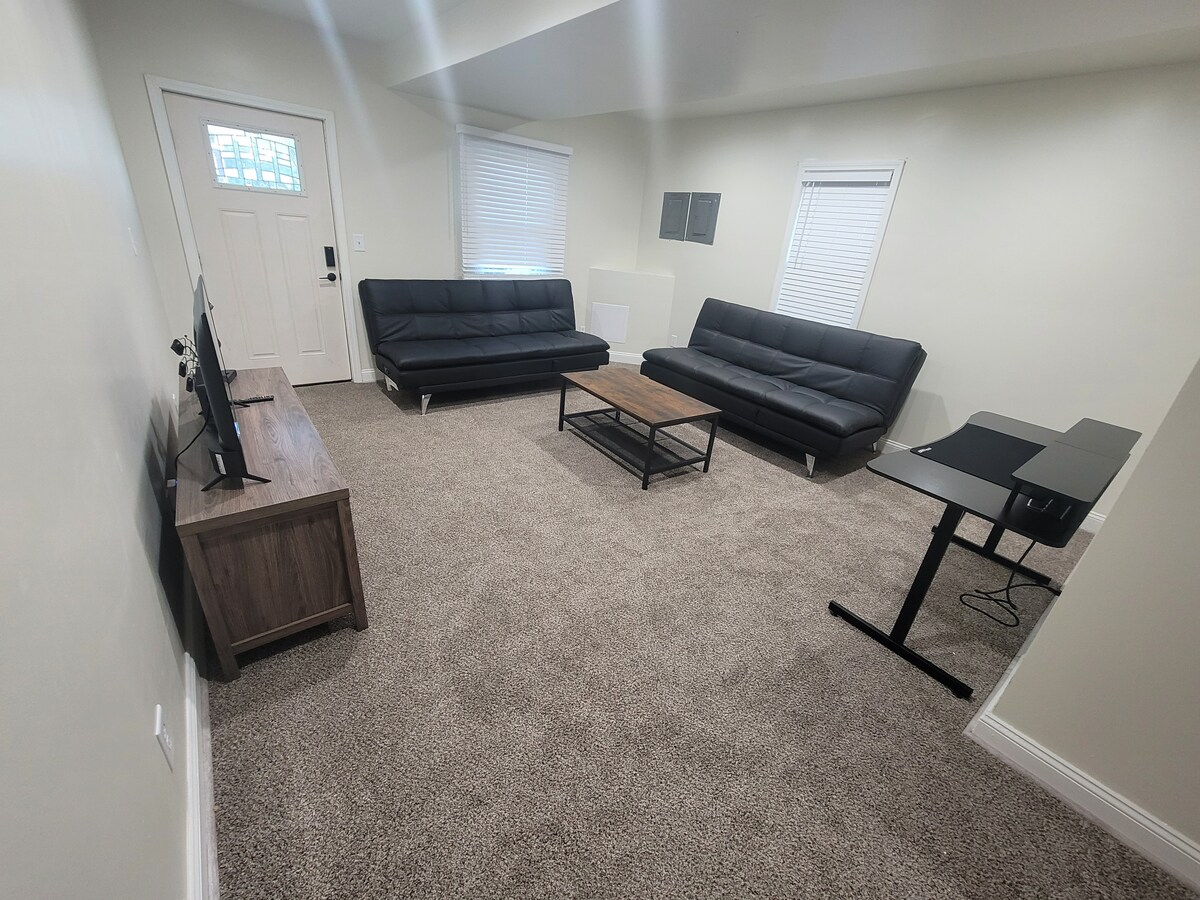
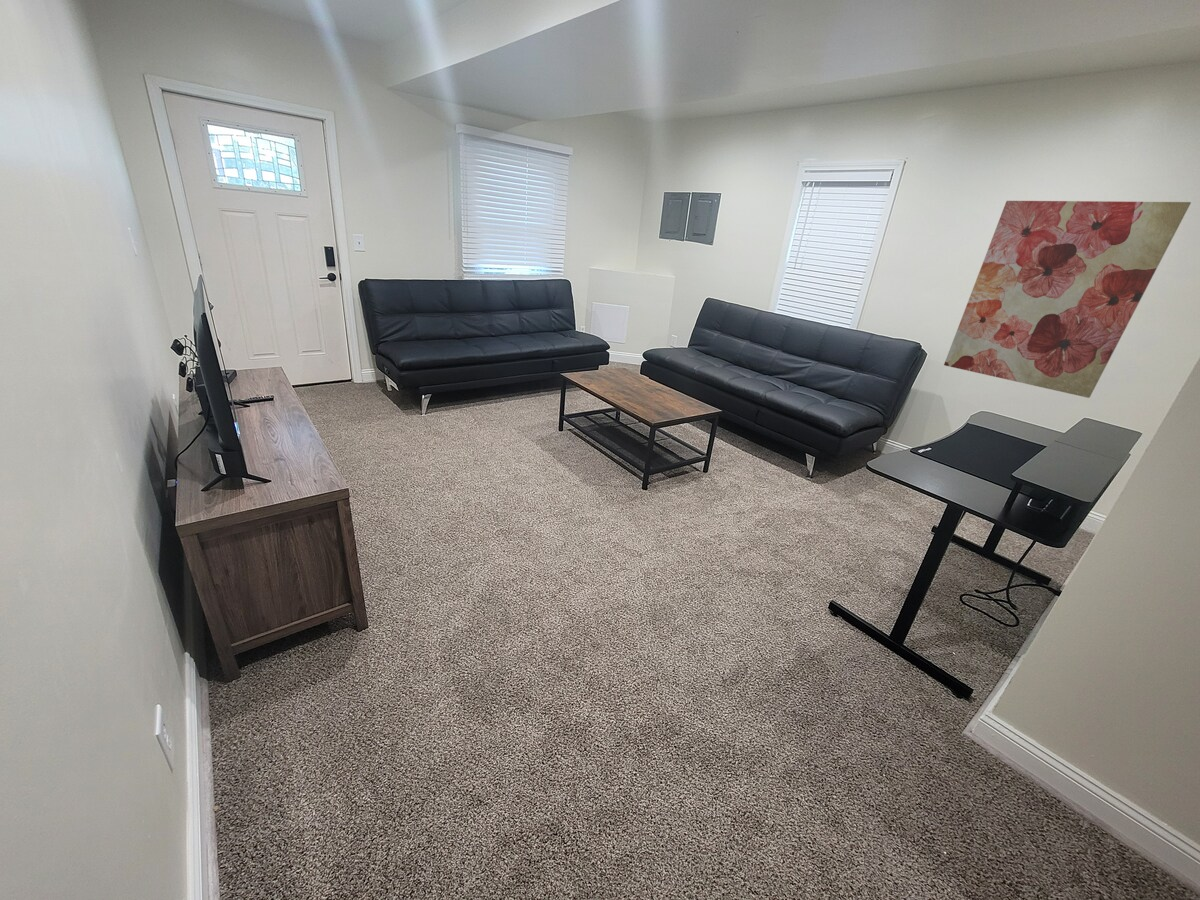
+ wall art [943,200,1192,399]
